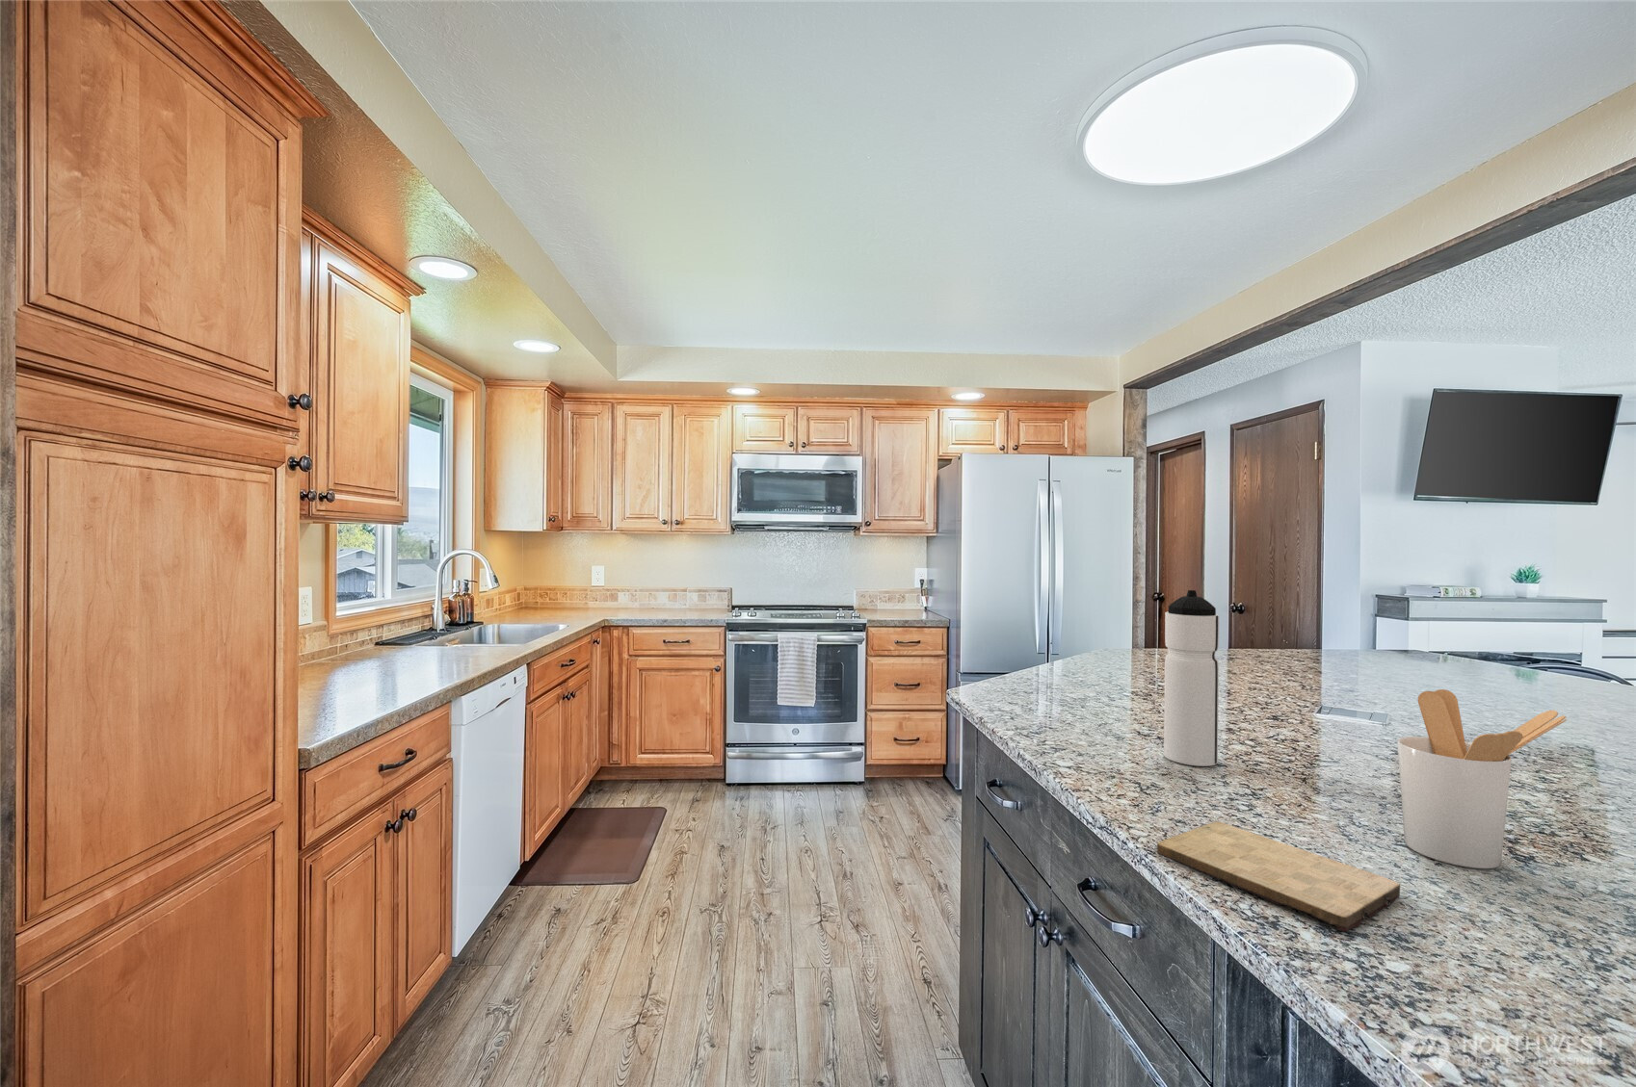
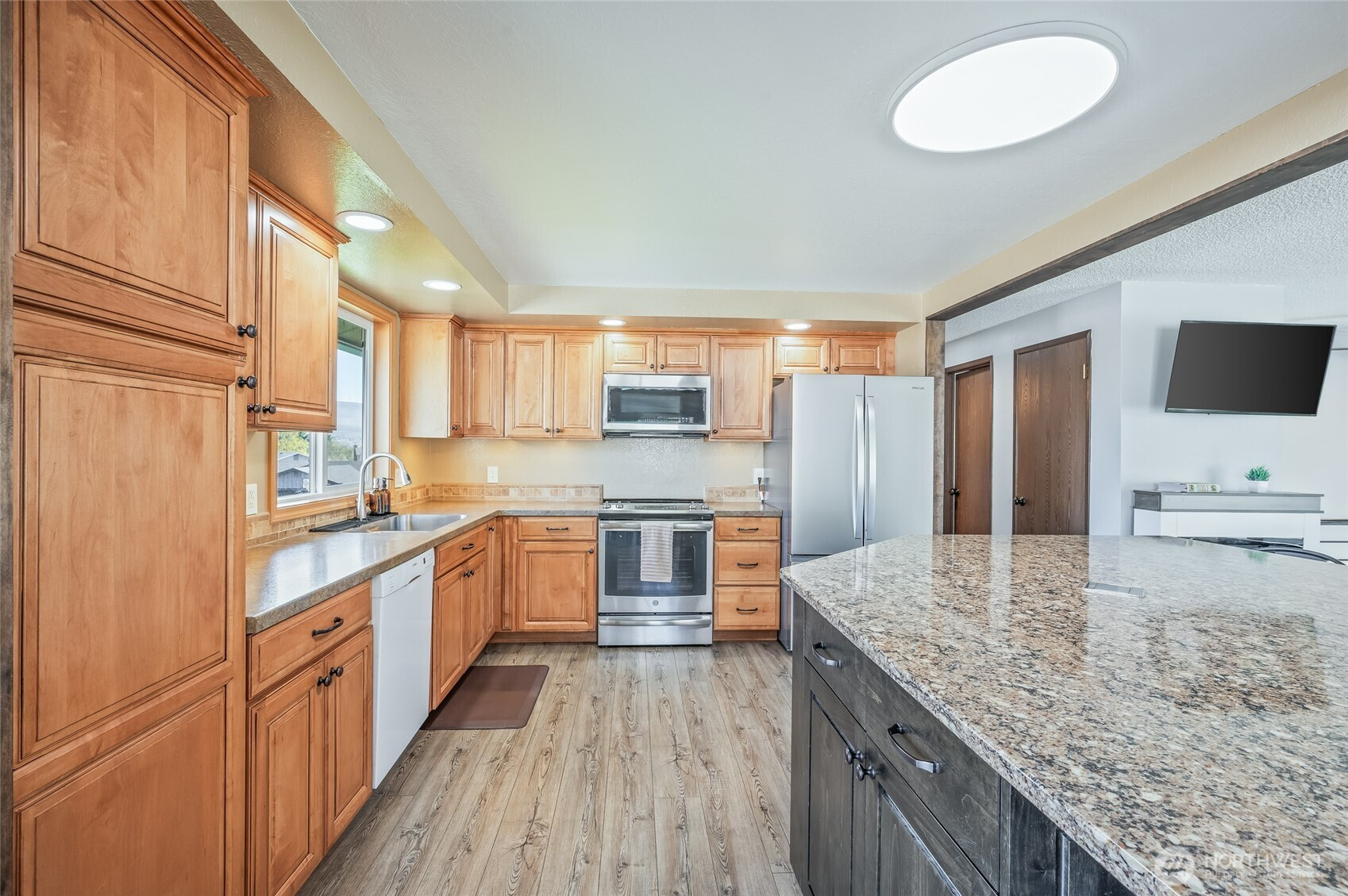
- water bottle [1163,590,1220,768]
- utensil holder [1396,688,1568,870]
- cutting board [1157,820,1401,933]
